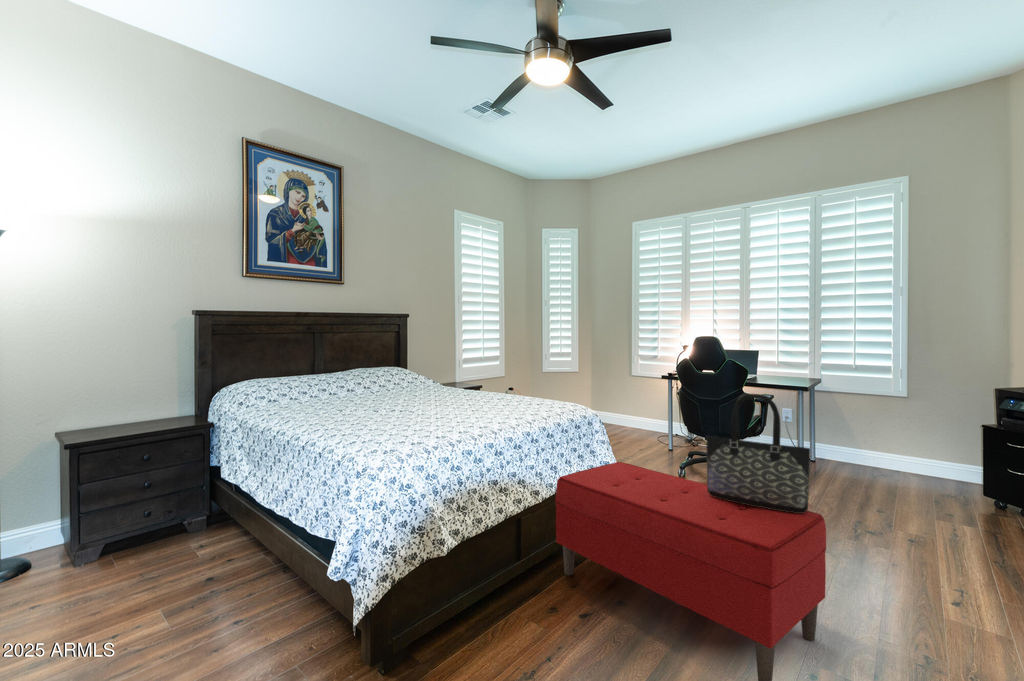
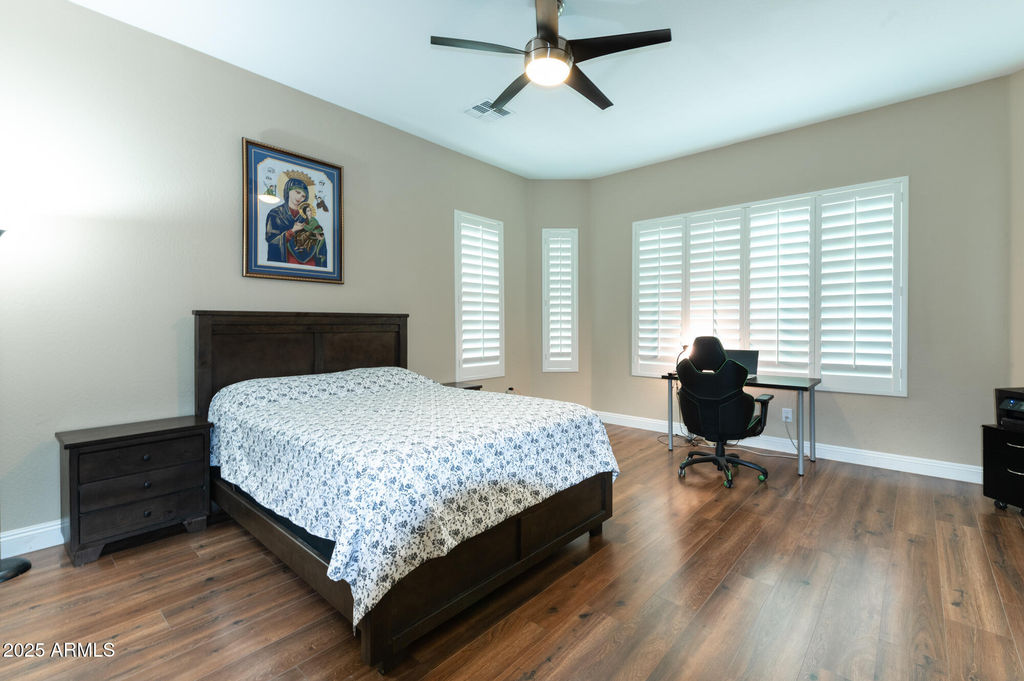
- bench [554,461,827,681]
- tote bag [705,393,811,513]
